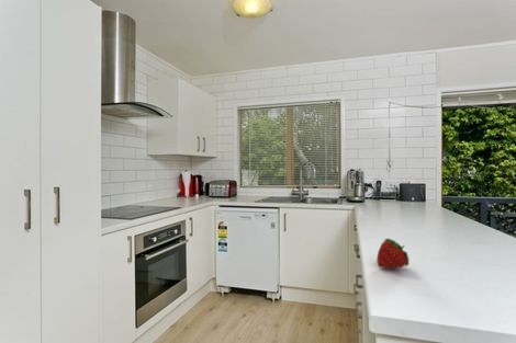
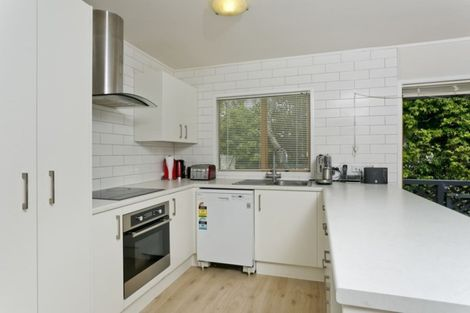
- fruit [375,238,410,270]
